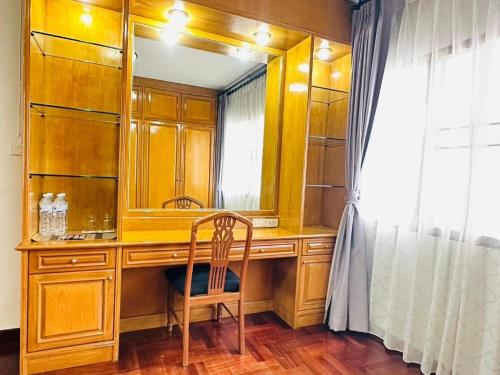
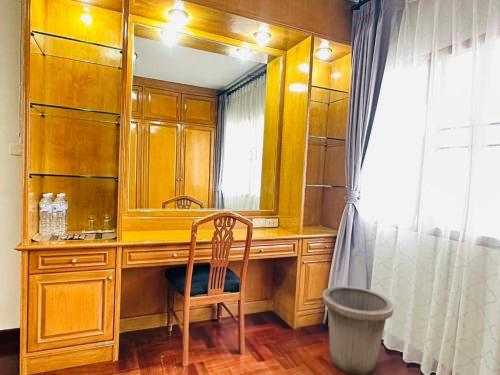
+ trash can [322,285,395,375]
